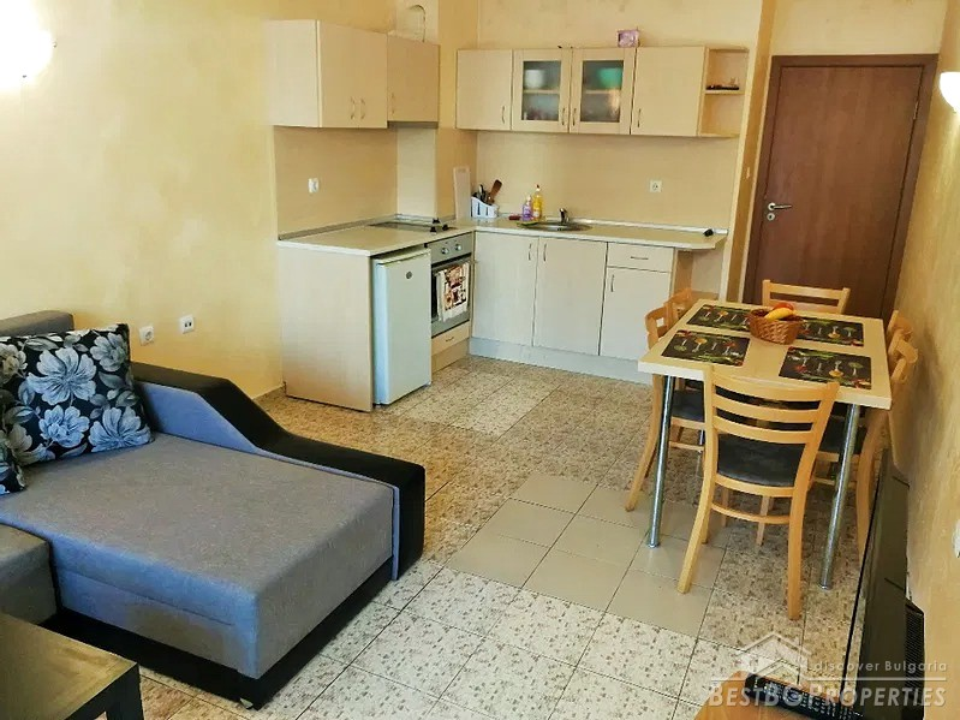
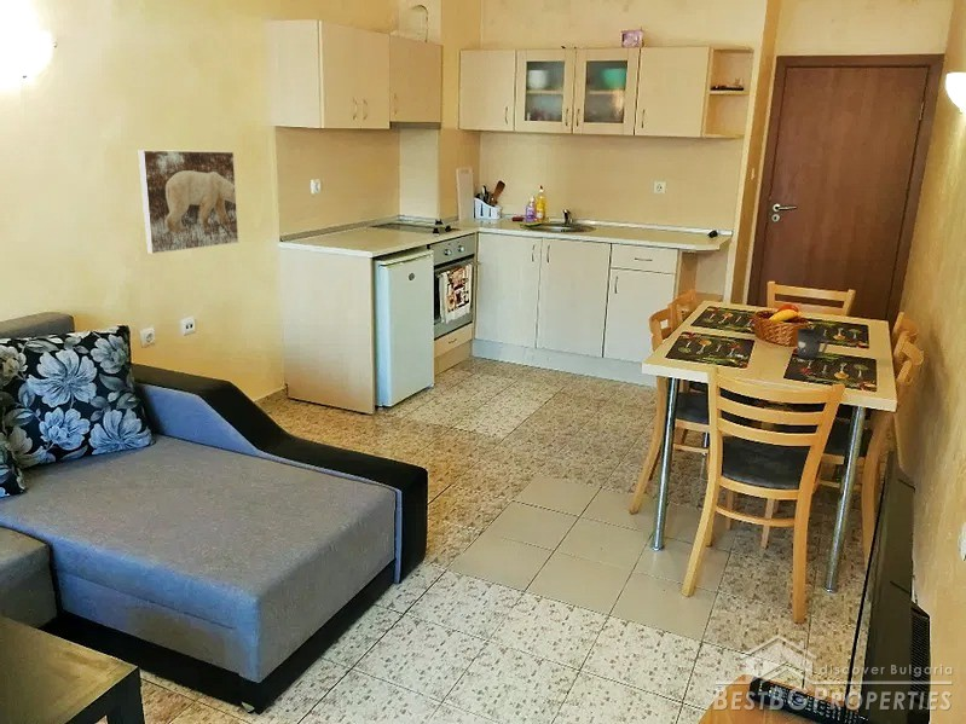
+ mug [796,328,828,360]
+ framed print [138,149,239,255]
